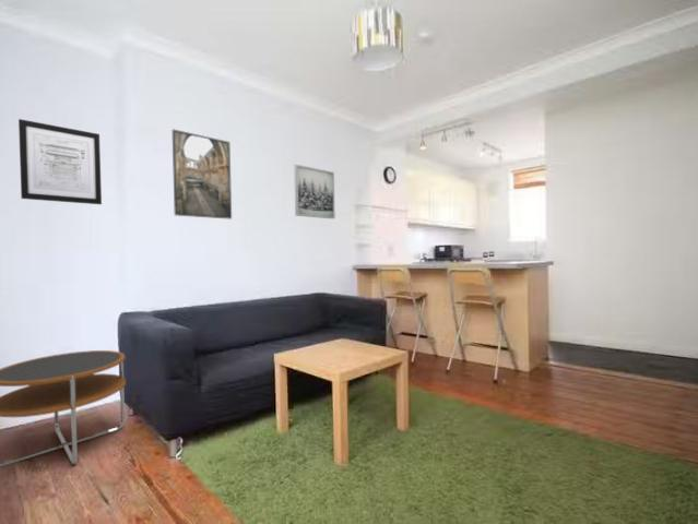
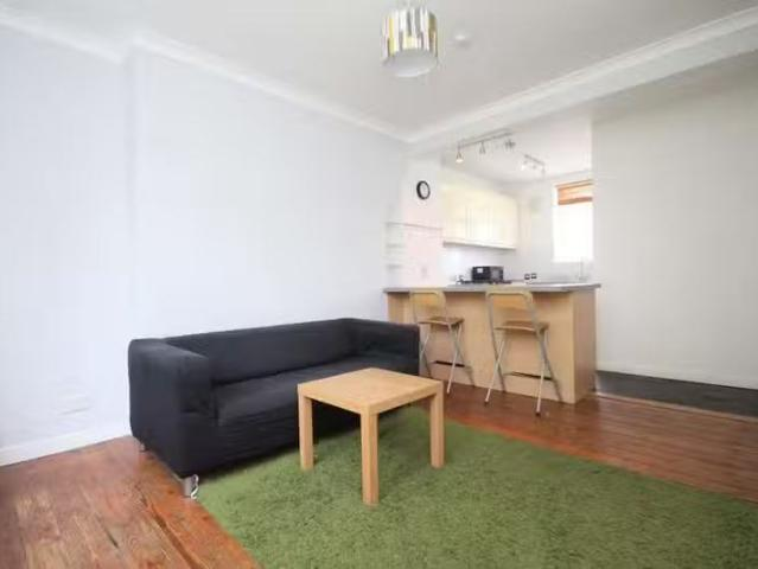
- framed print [171,128,233,221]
- wall art [17,118,103,205]
- side table [0,349,127,468]
- wall art [293,164,336,219]
